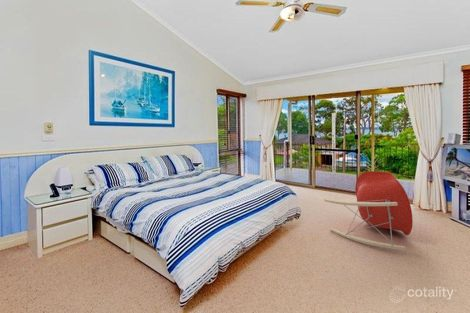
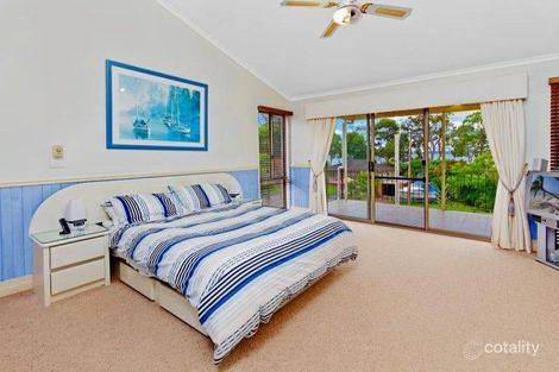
- armchair [323,170,414,251]
